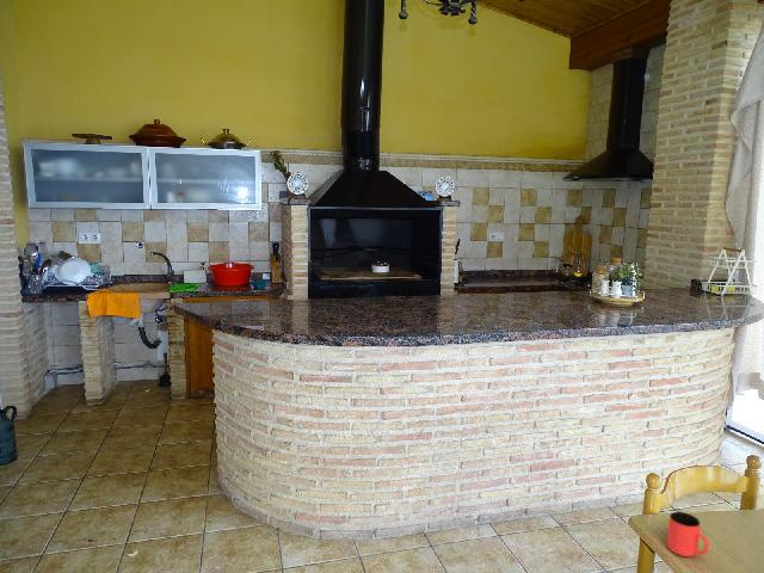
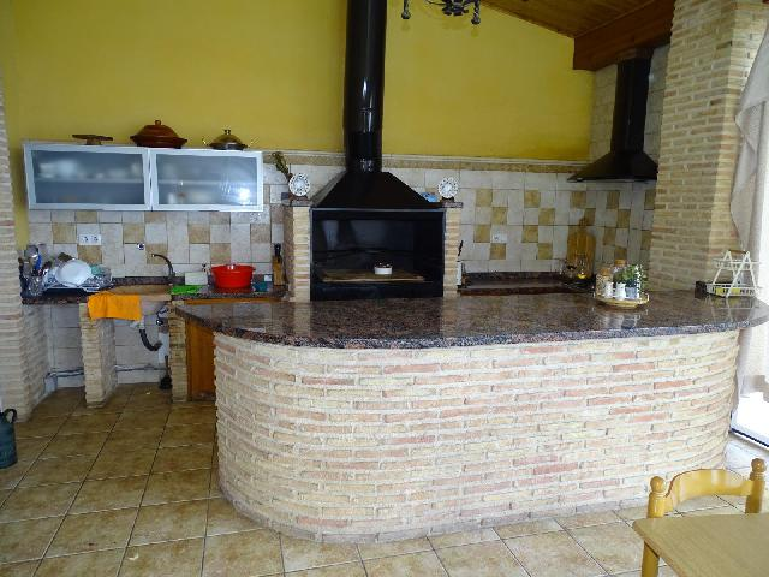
- cup [666,511,710,557]
